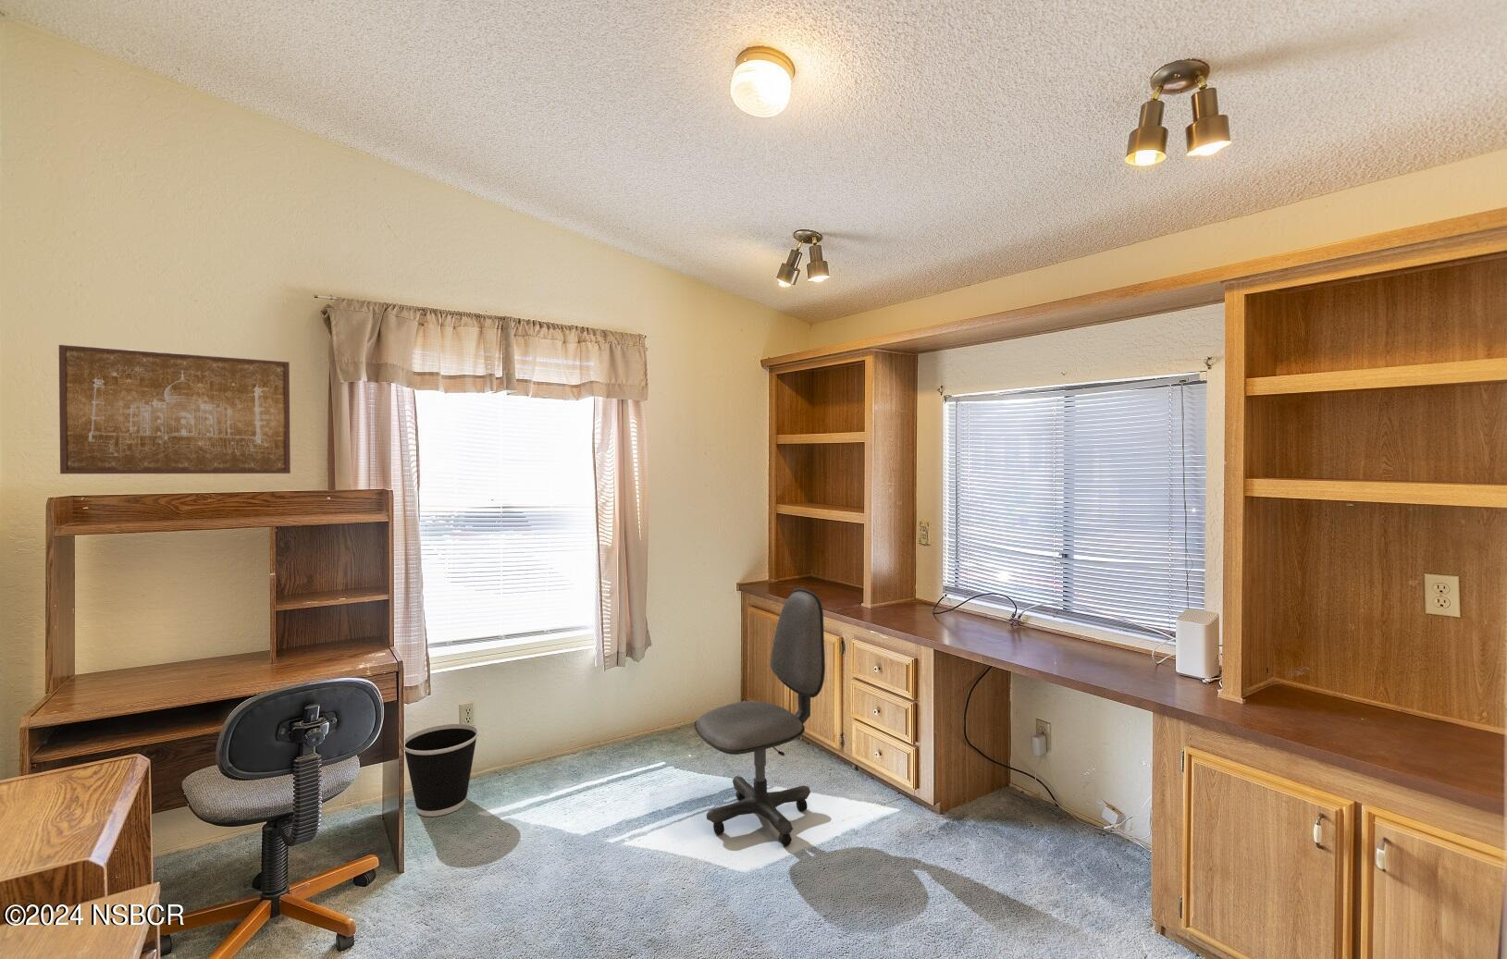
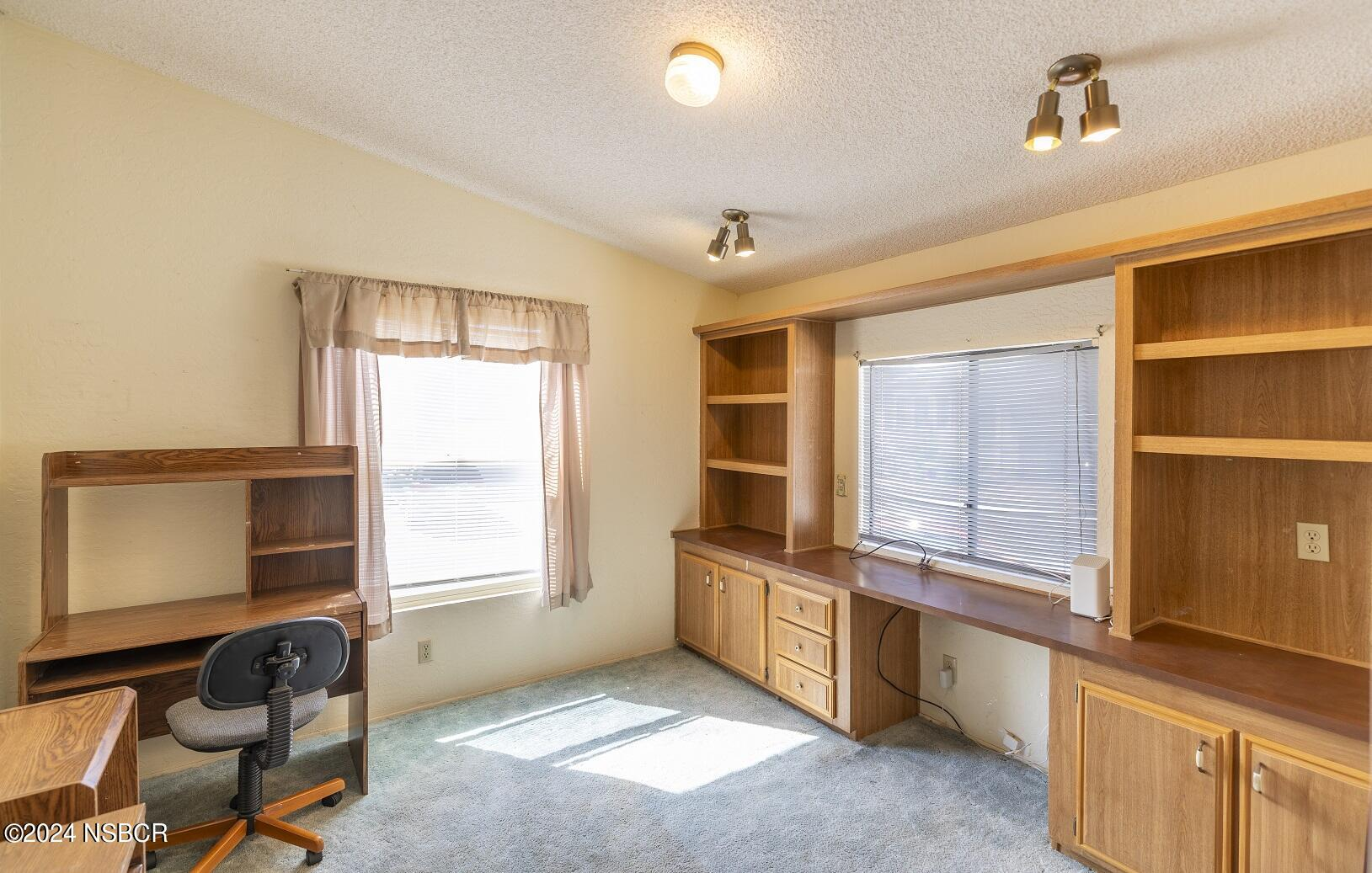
- wall art [58,344,291,475]
- wastebasket [403,723,479,817]
- office chair [693,588,826,847]
